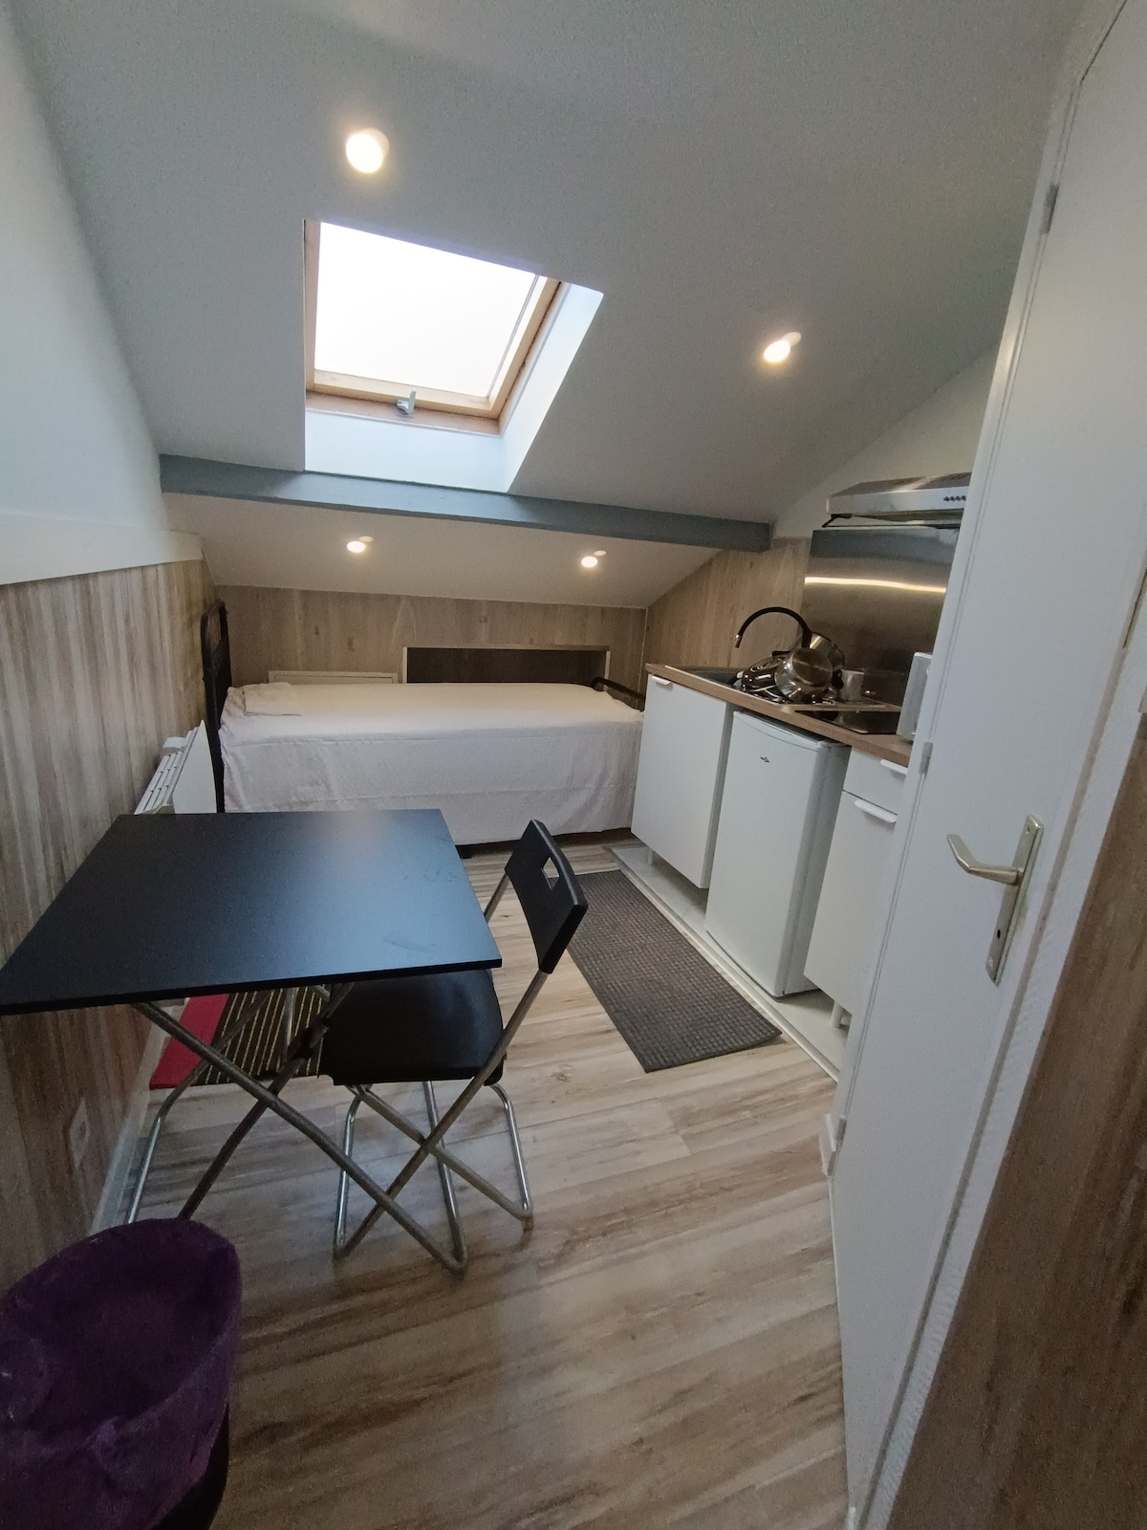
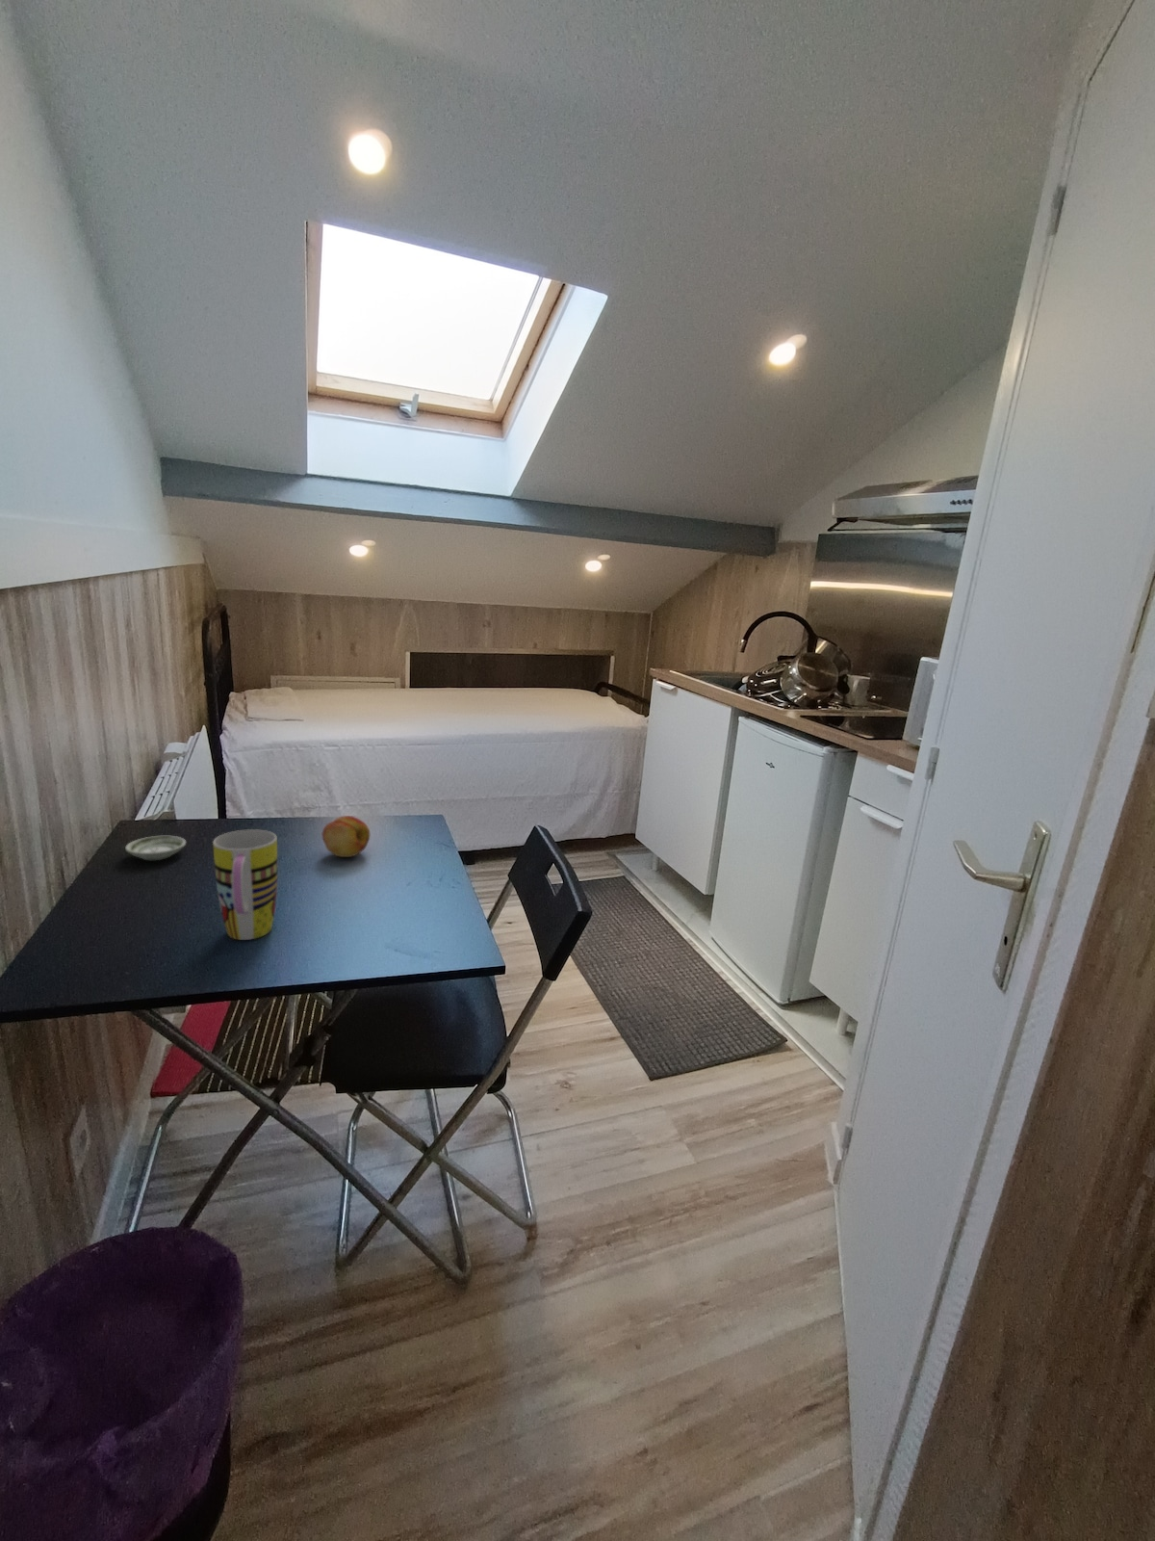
+ mug [212,829,278,940]
+ saucer [124,835,187,862]
+ fruit [322,815,370,858]
